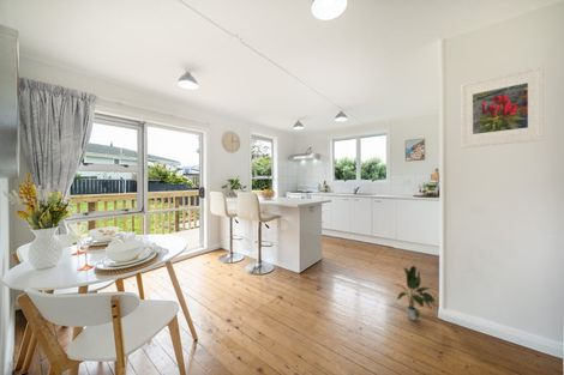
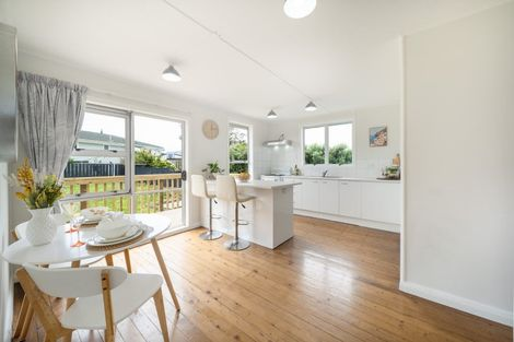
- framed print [460,65,545,149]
- potted plant [392,265,437,322]
